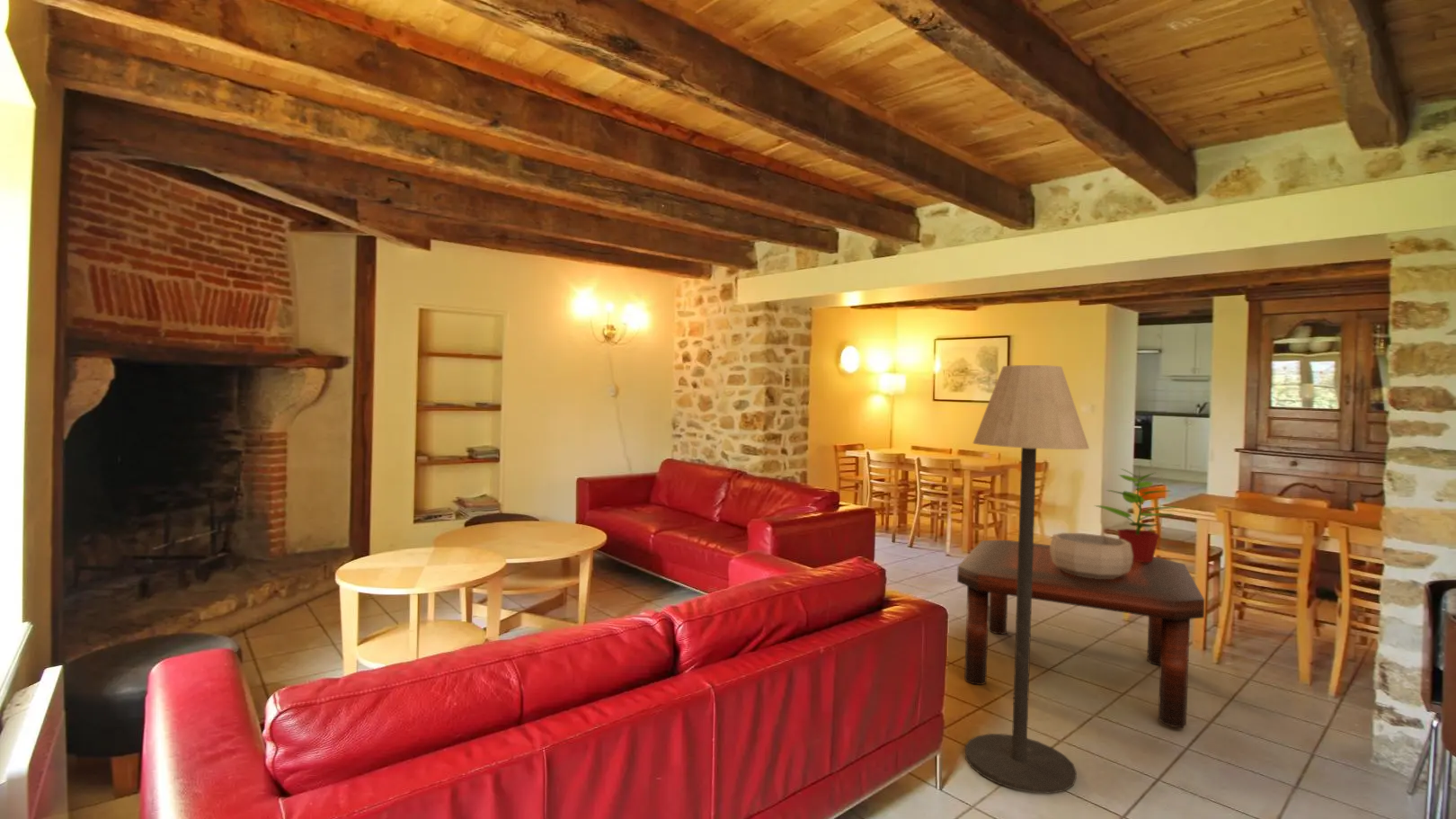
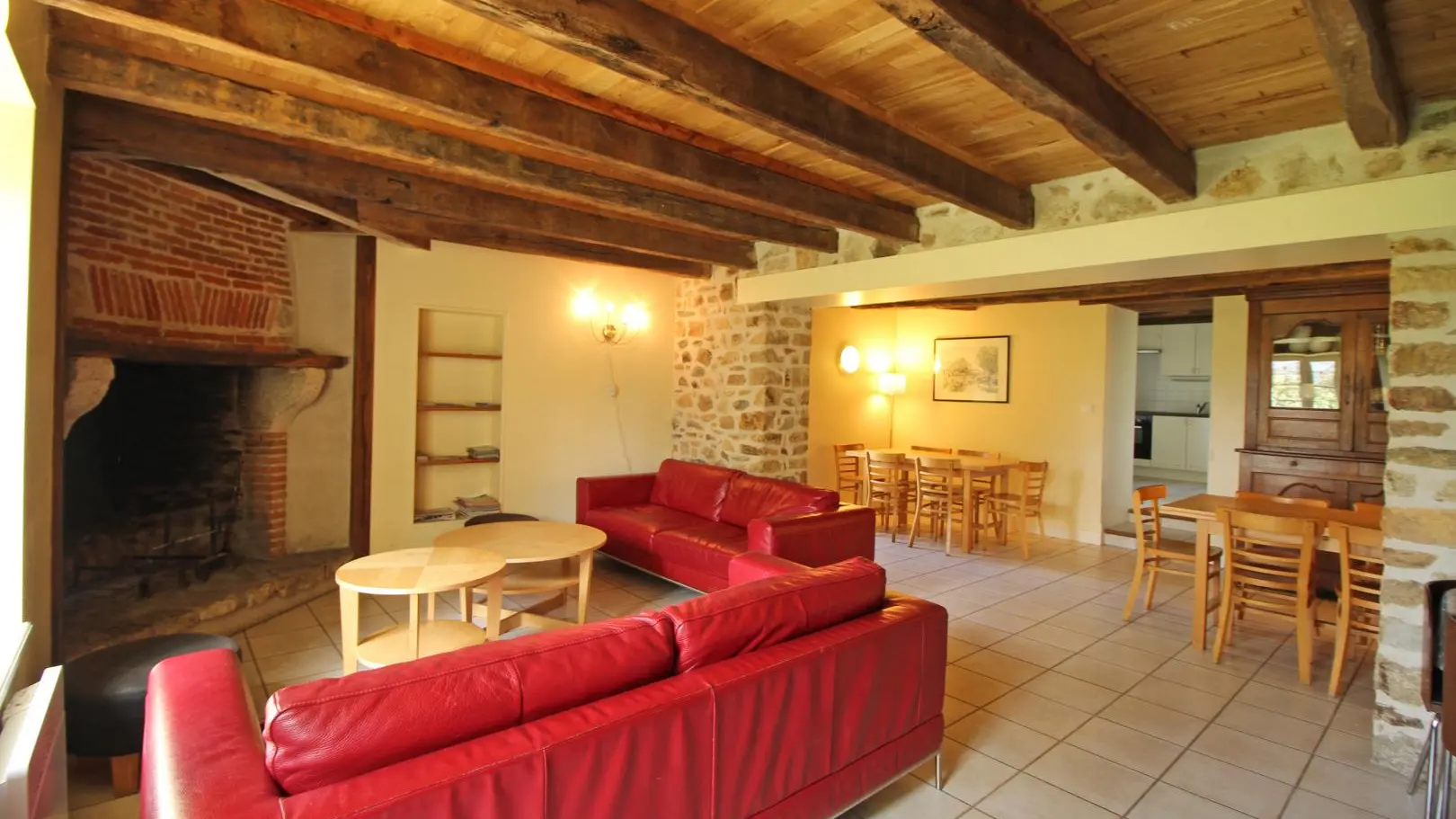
- decorative bowl [1050,532,1133,579]
- potted plant [1093,467,1182,562]
- floor lamp [964,364,1090,795]
- coffee table [956,539,1205,728]
